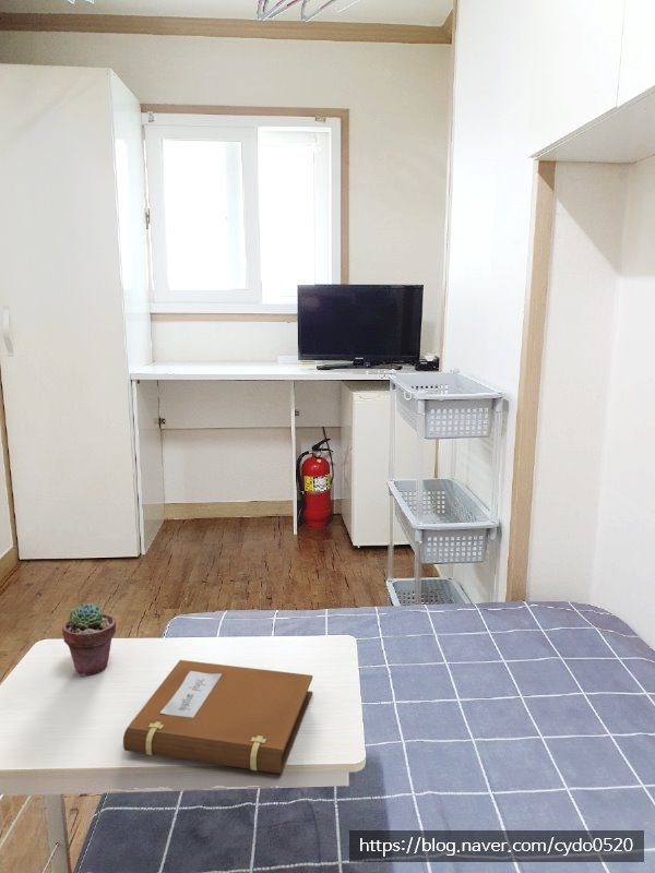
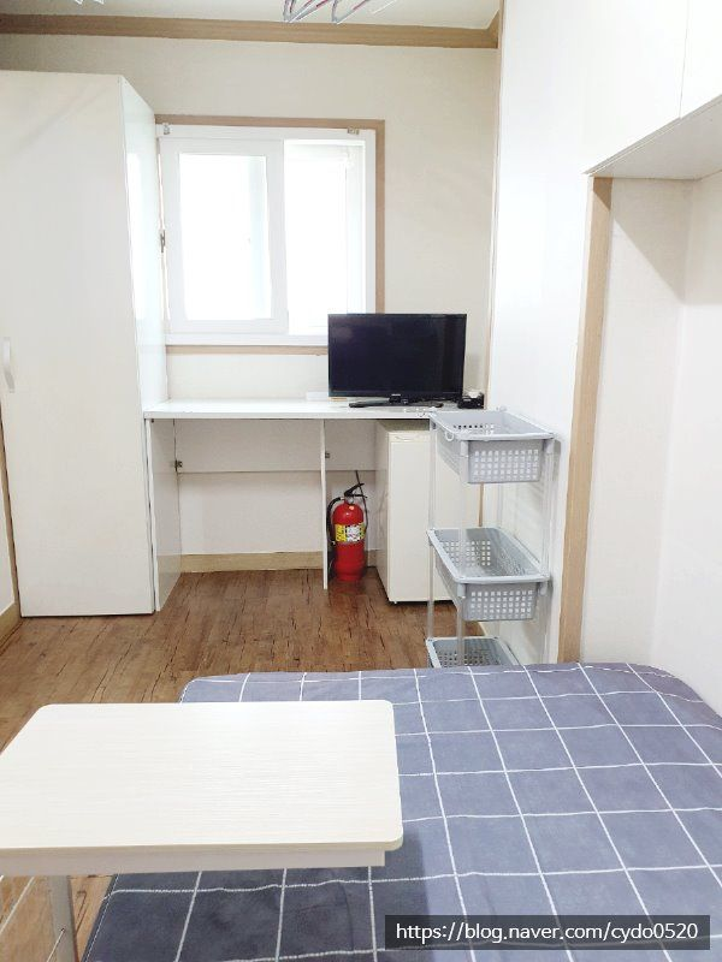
- potted succulent [61,602,117,677]
- notebook [122,659,313,775]
